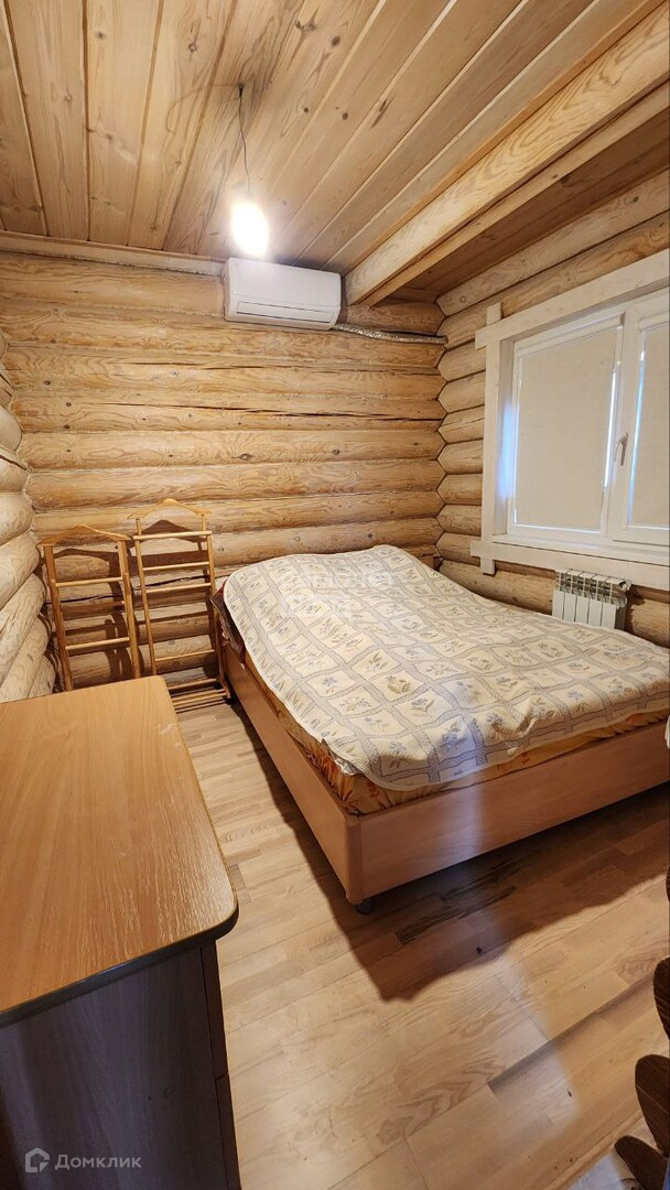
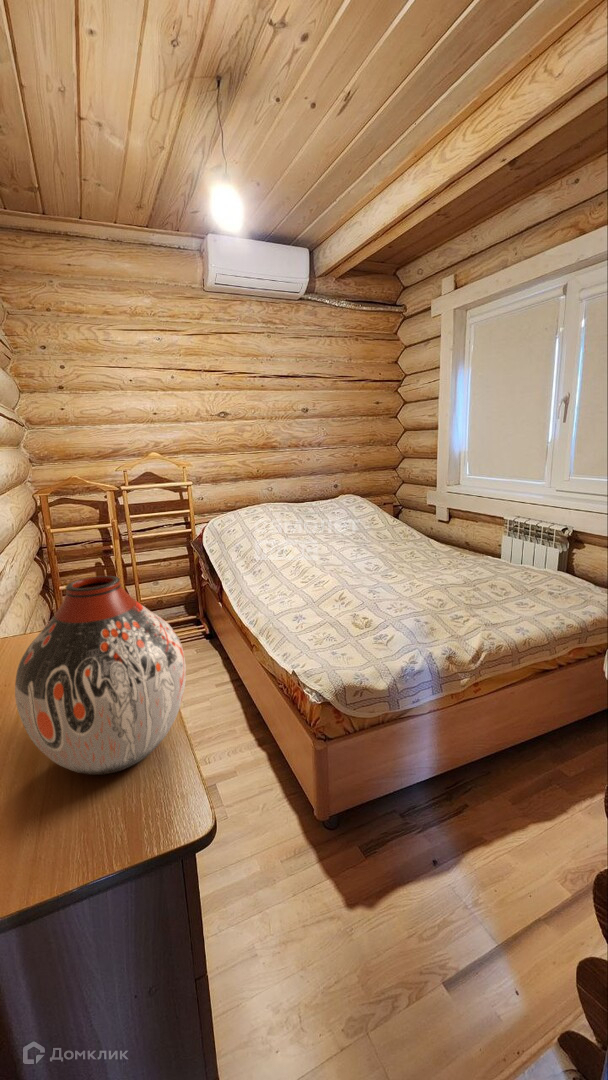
+ vase [14,575,187,776]
